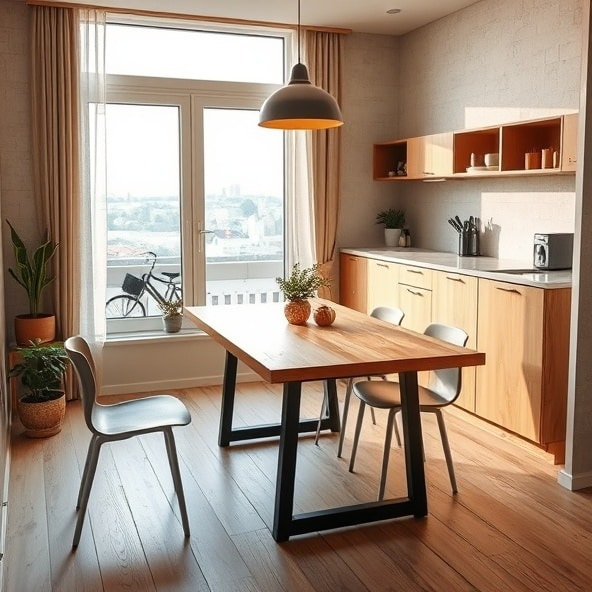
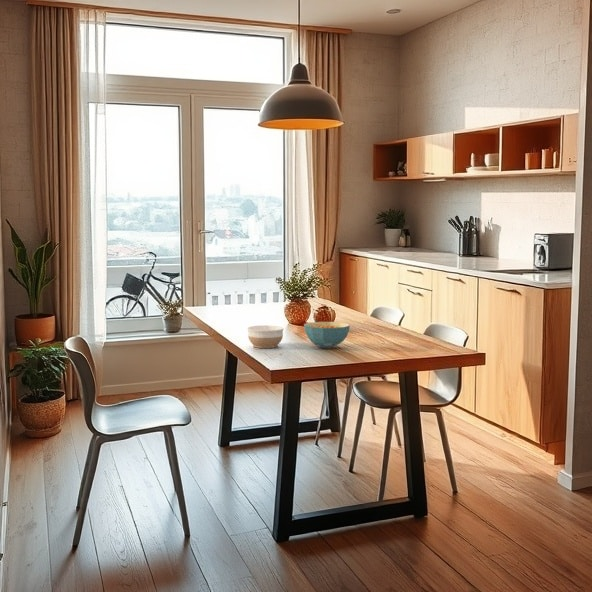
+ cereal bowl [303,321,351,349]
+ bowl [246,324,285,349]
